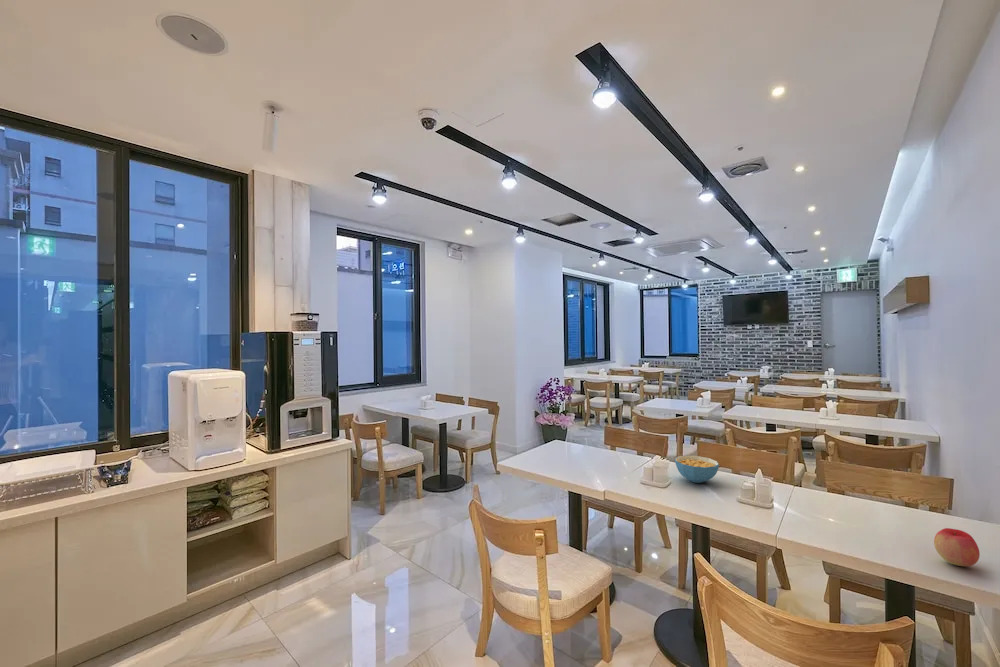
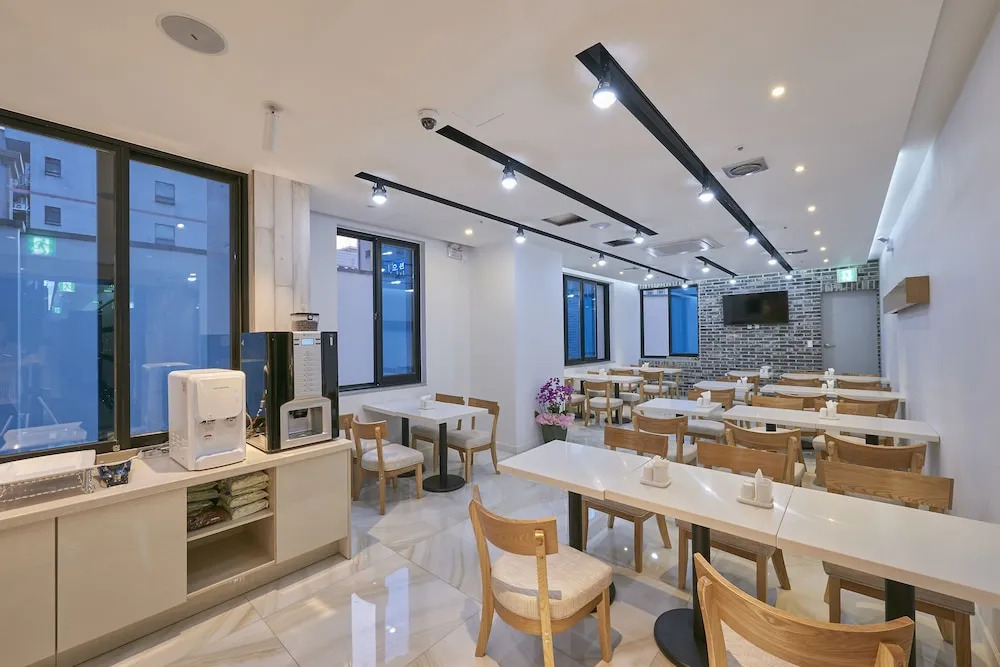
- cereal bowl [674,454,720,484]
- apple [933,527,981,567]
